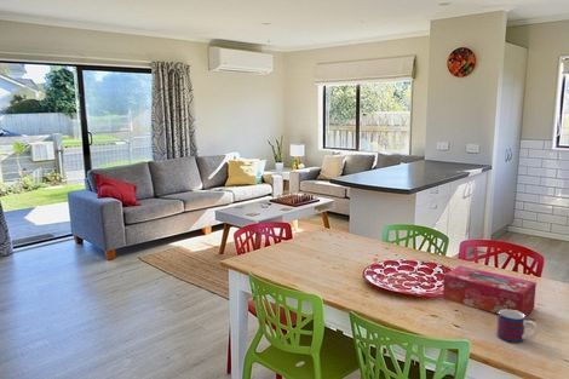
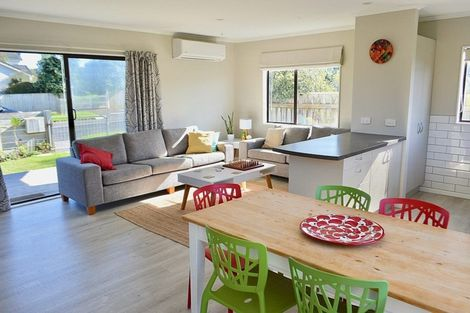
- tissue box [442,265,538,317]
- mug [496,309,539,344]
